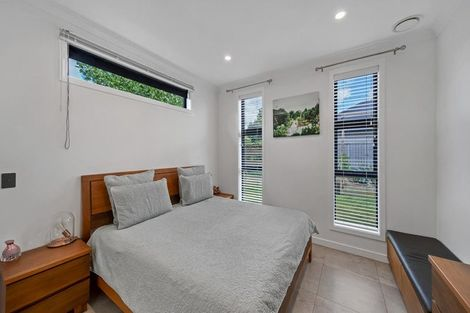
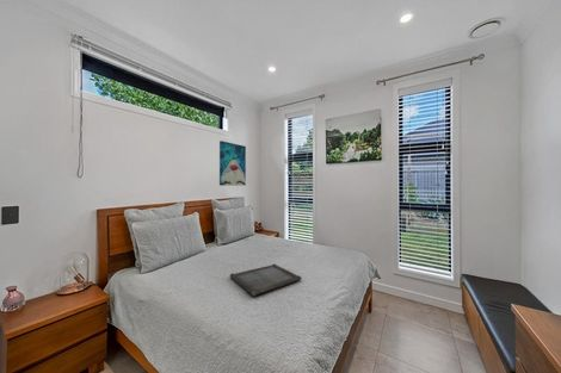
+ serving tray [229,263,303,298]
+ wall art [218,139,247,187]
